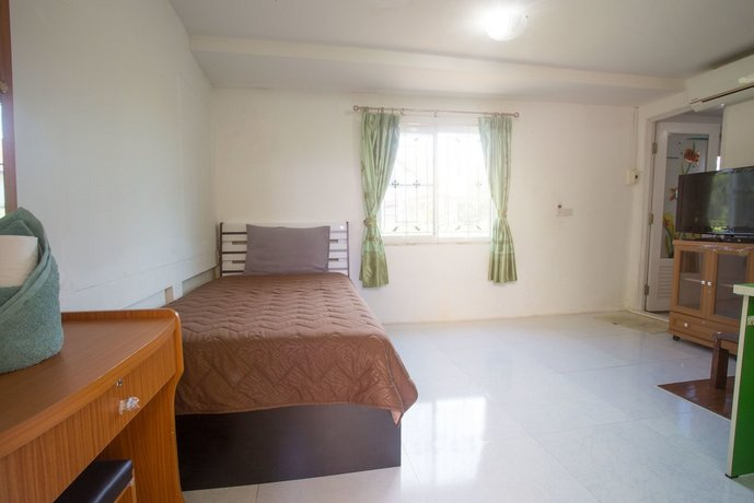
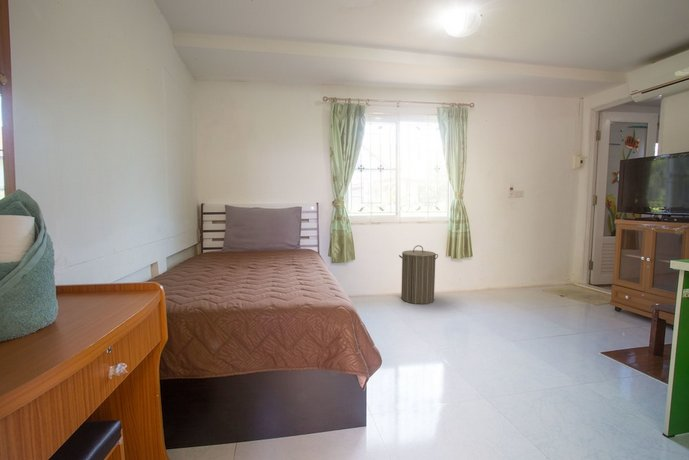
+ laundry hamper [398,244,439,305]
